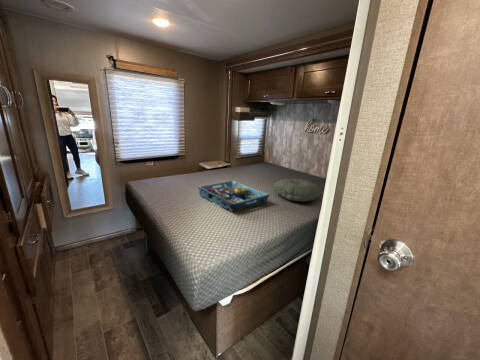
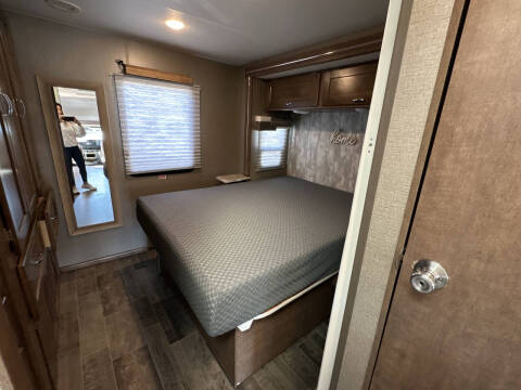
- pillow [273,178,321,203]
- serving tray [197,180,271,213]
